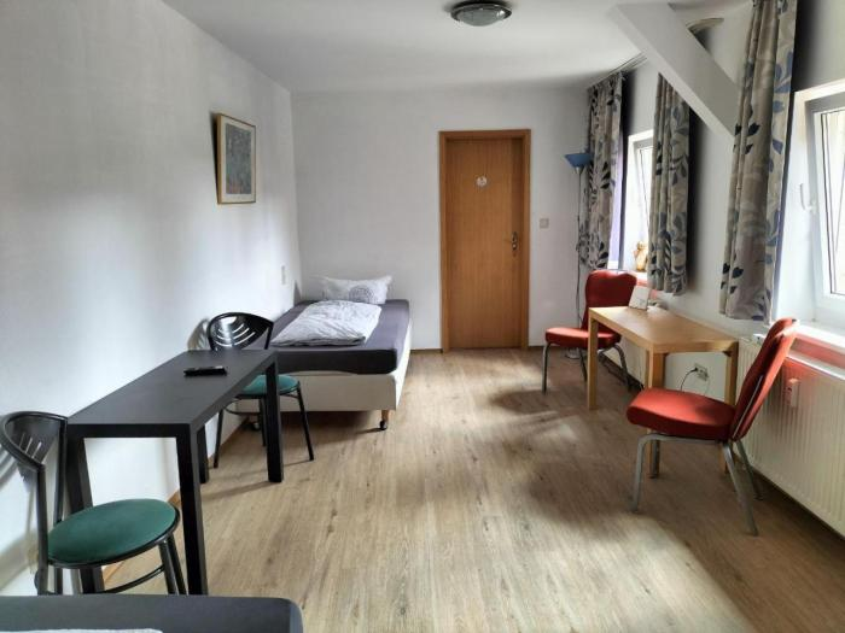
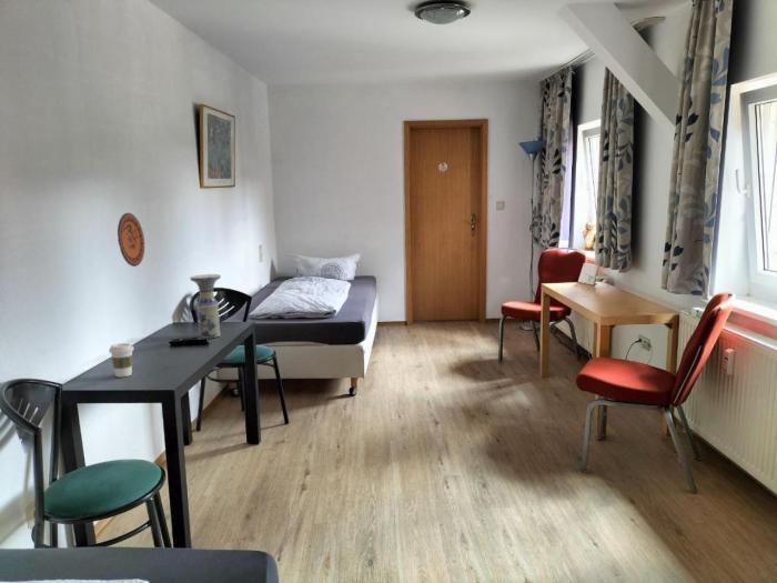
+ decorative plate [117,212,145,268]
+ vase [189,273,222,340]
+ coffee cup [108,342,135,378]
